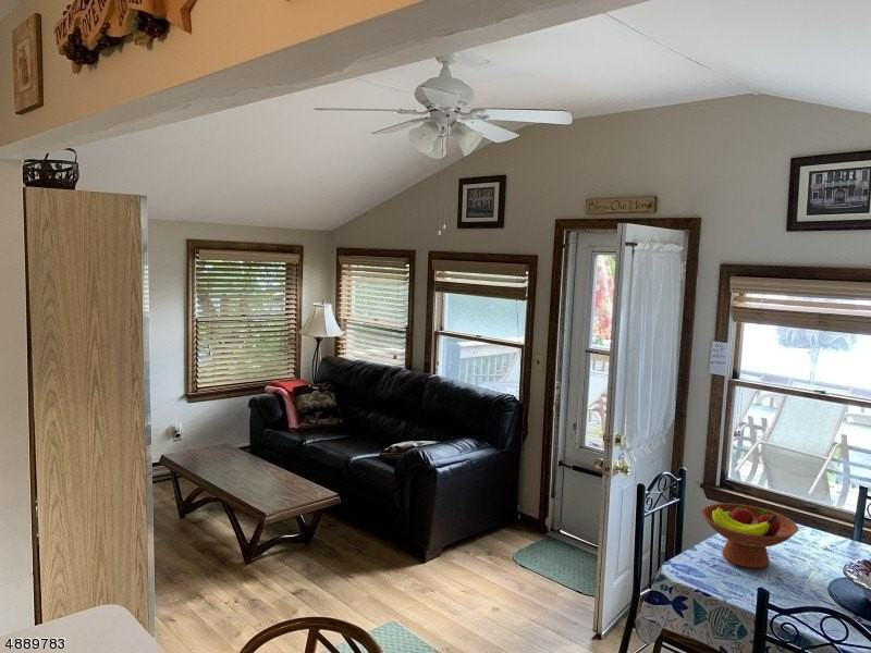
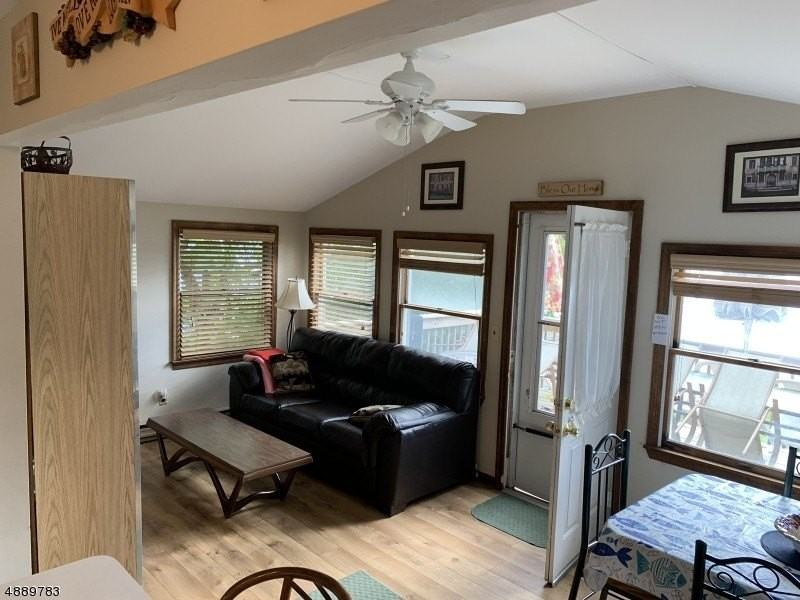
- fruit bowl [701,503,799,569]
